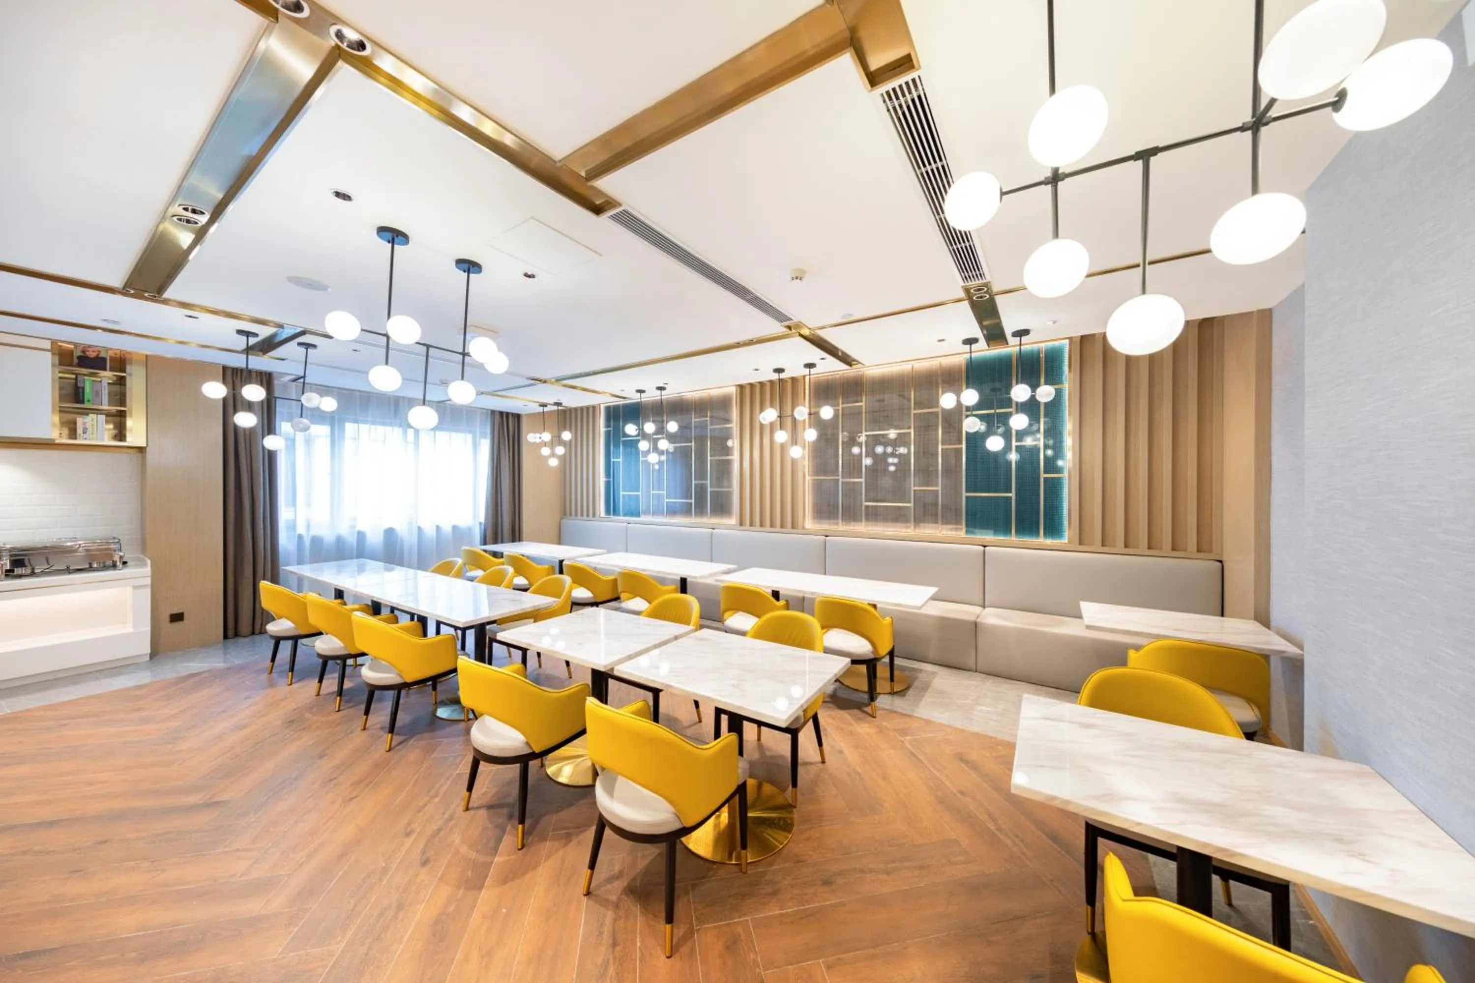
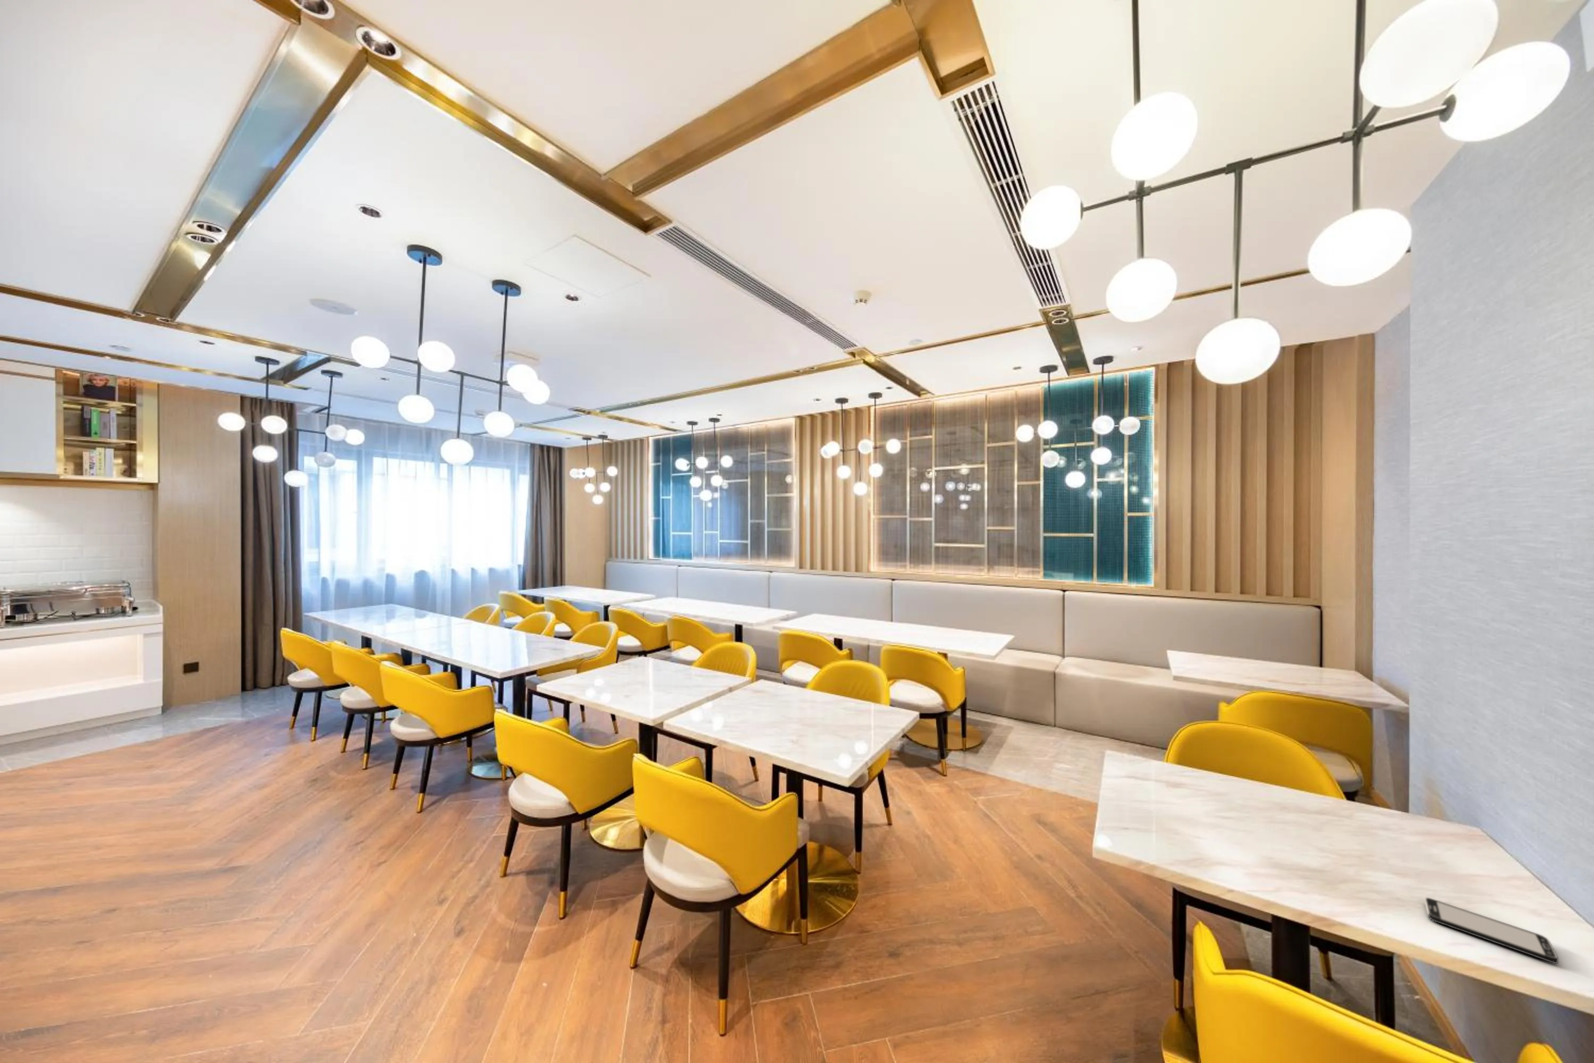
+ smartphone [1424,897,1558,965]
